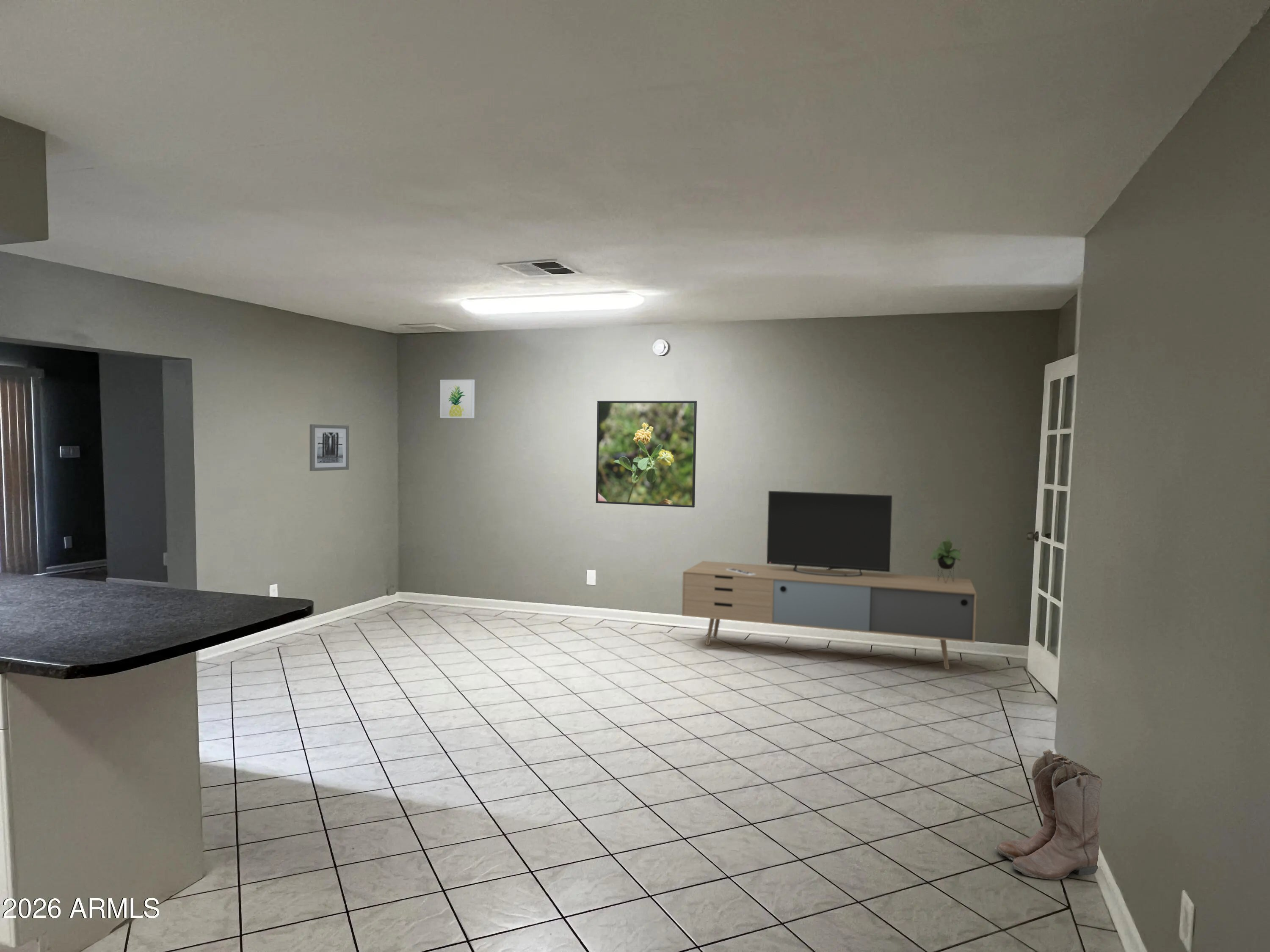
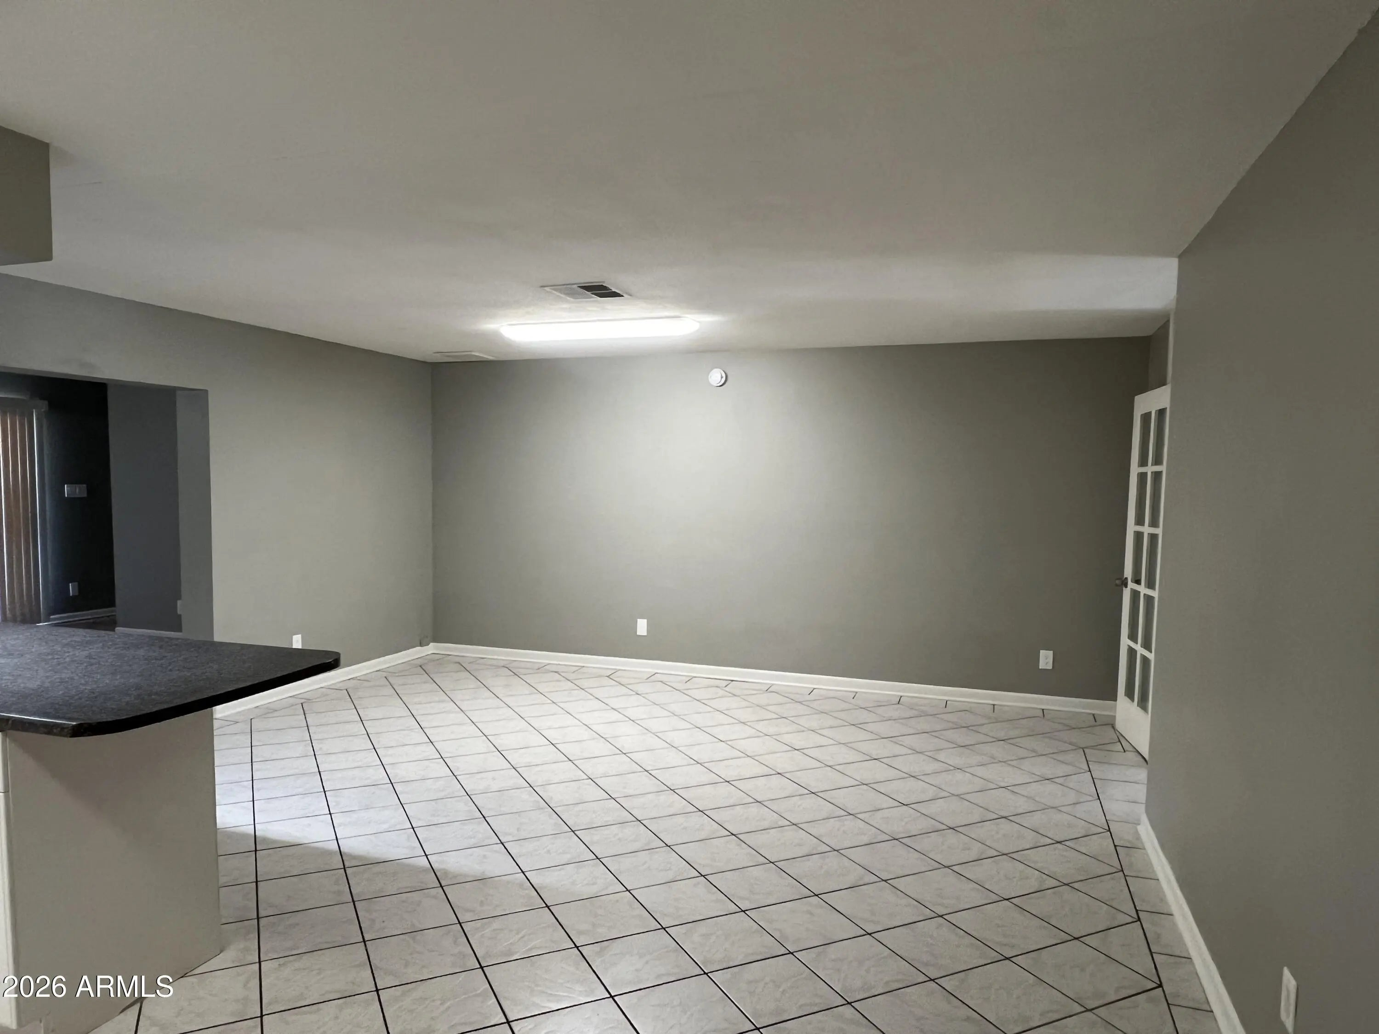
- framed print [595,400,697,508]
- wall art [309,424,349,472]
- media console [682,490,977,670]
- boots [994,749,1103,880]
- wall art [439,379,475,418]
